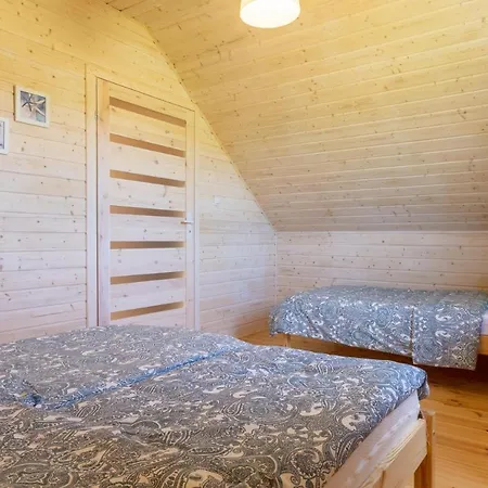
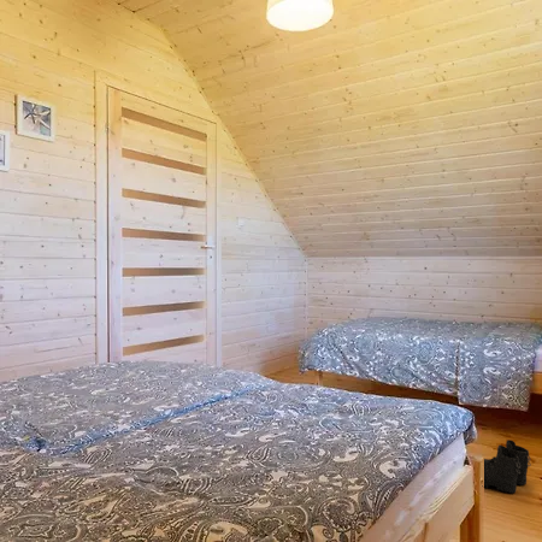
+ boots [483,438,532,494]
